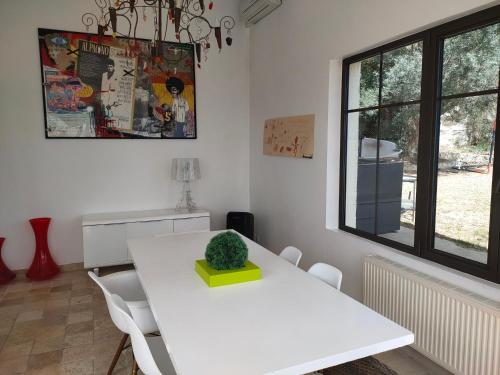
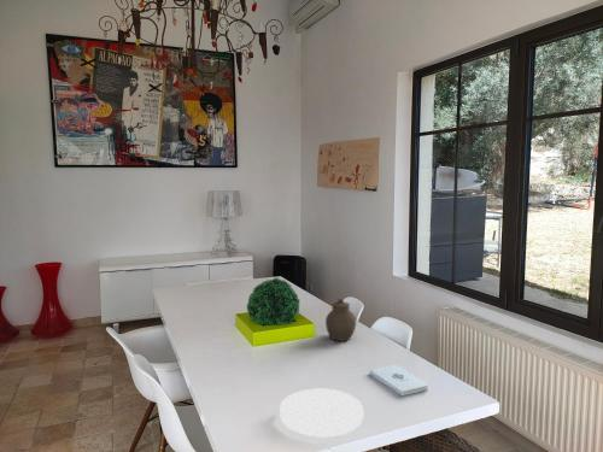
+ jar [324,298,357,342]
+ notepad [369,364,429,397]
+ plate [279,388,364,438]
